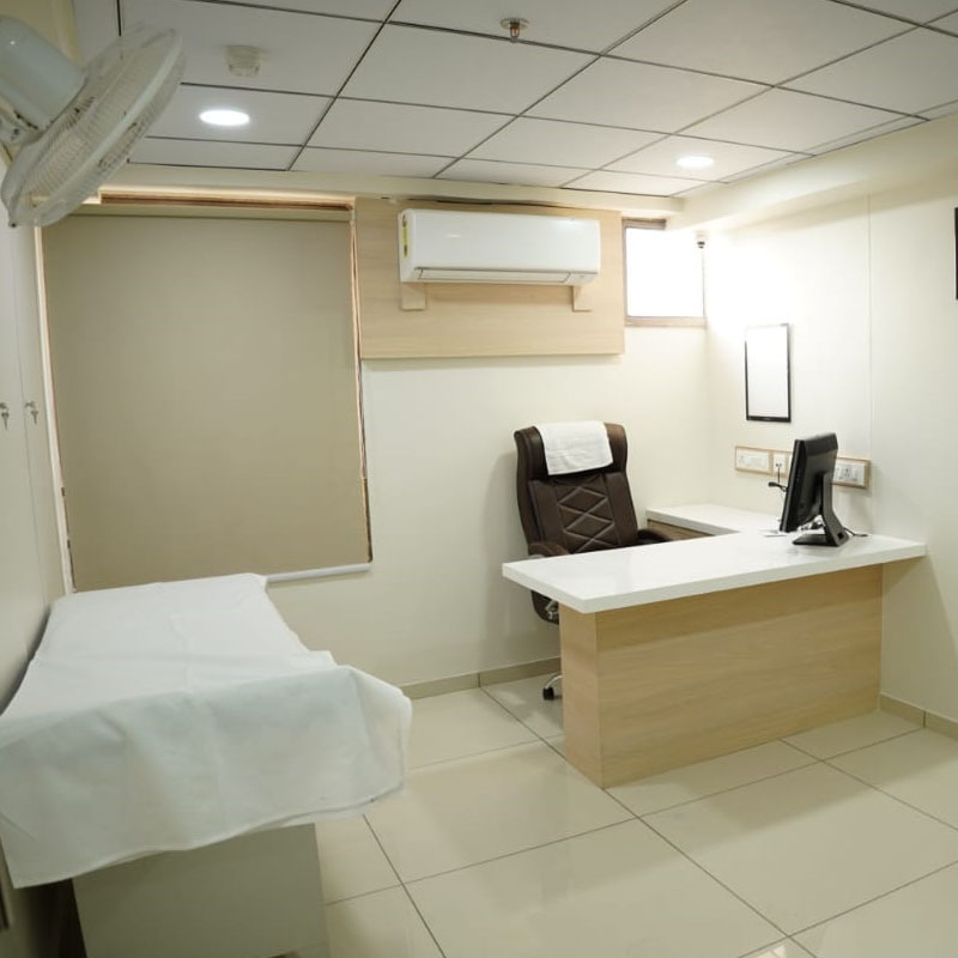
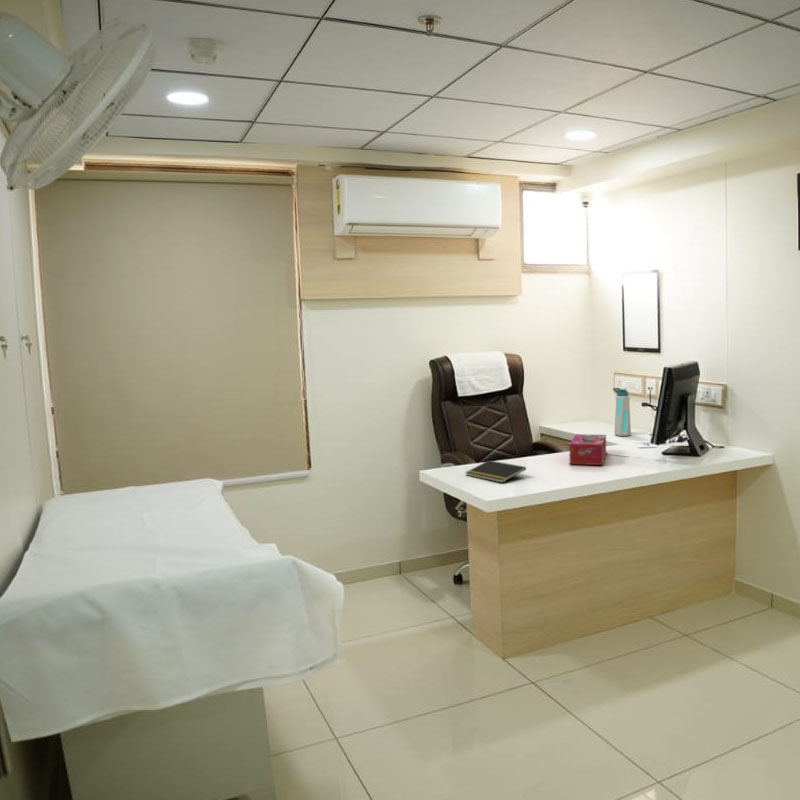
+ tissue box [568,433,607,466]
+ water bottle [612,387,632,437]
+ notepad [464,459,527,484]
